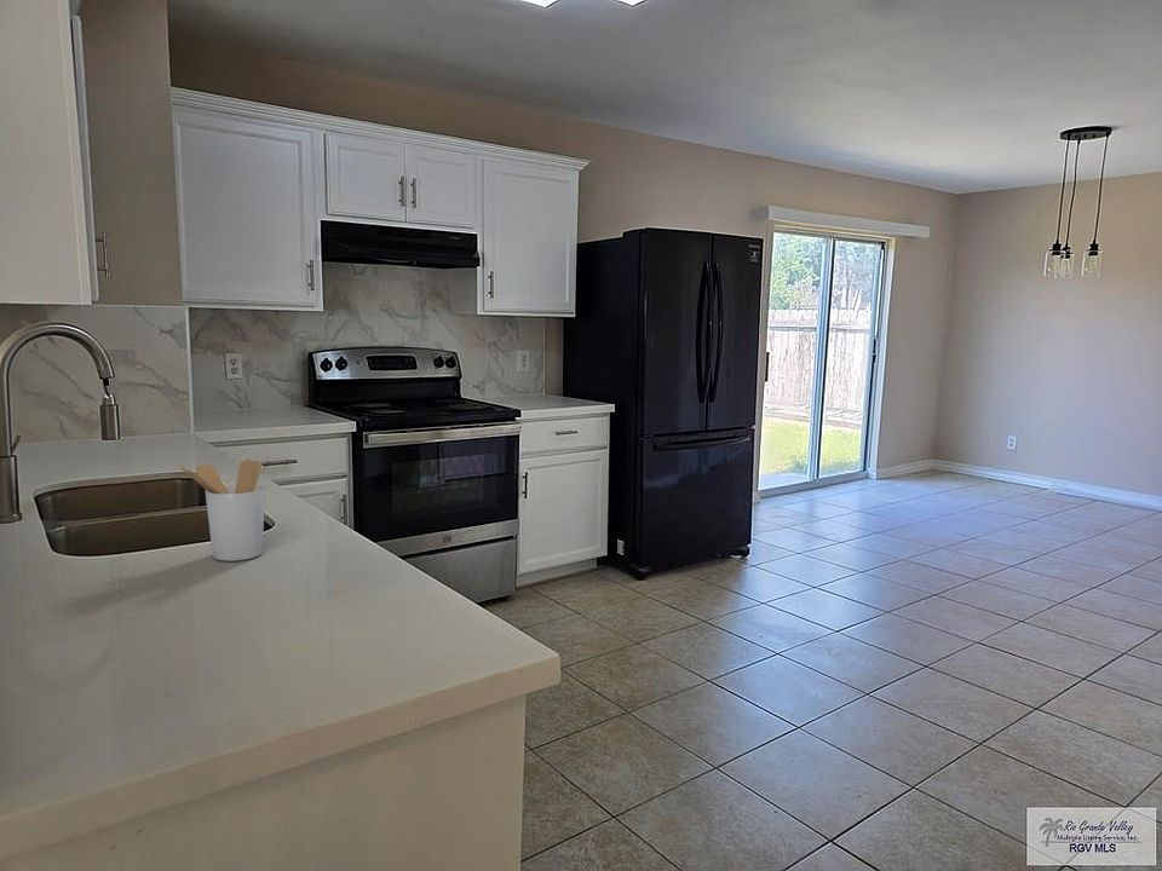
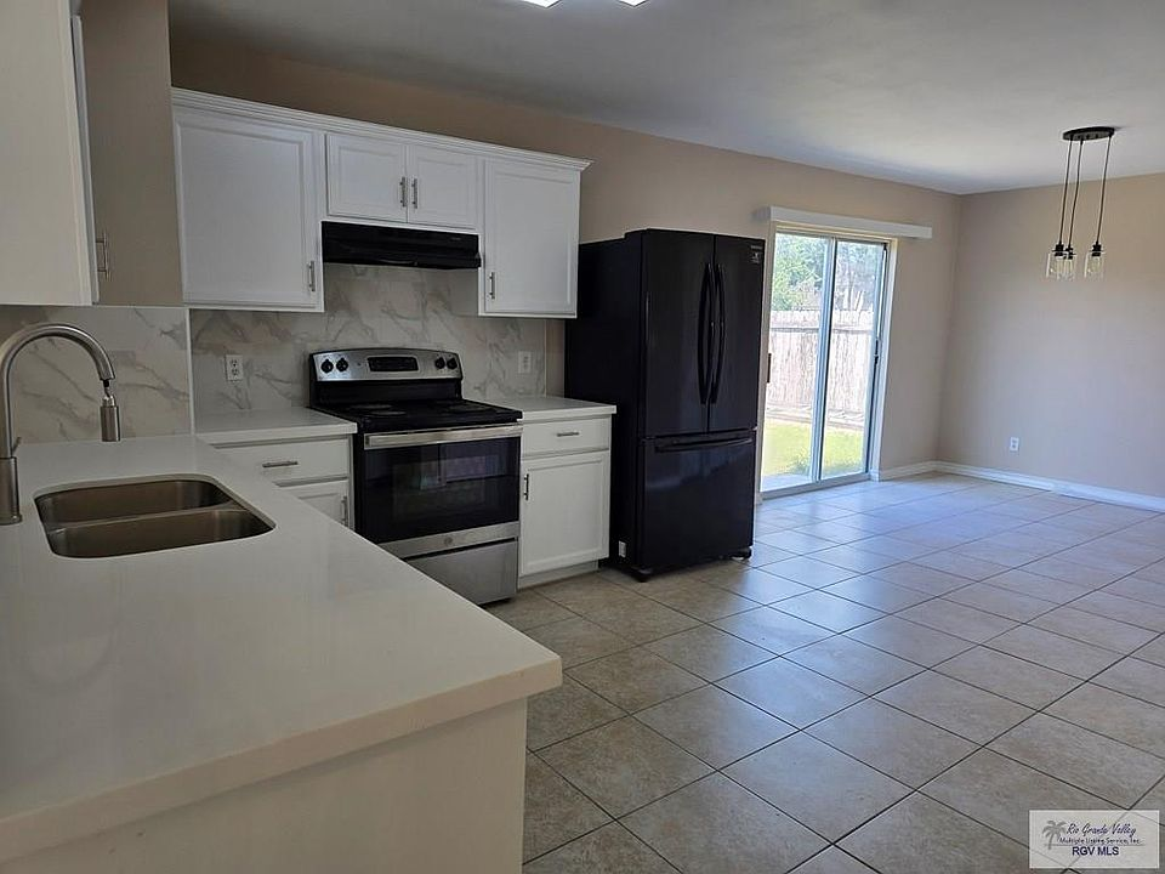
- utensil holder [177,458,266,563]
